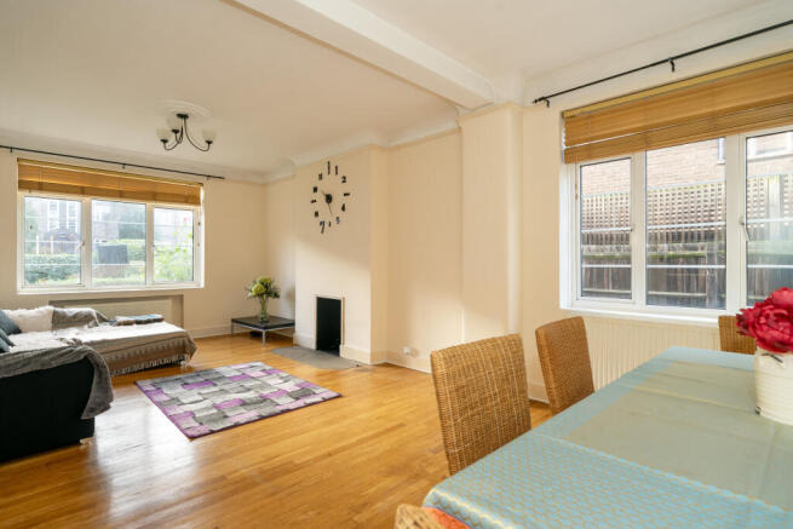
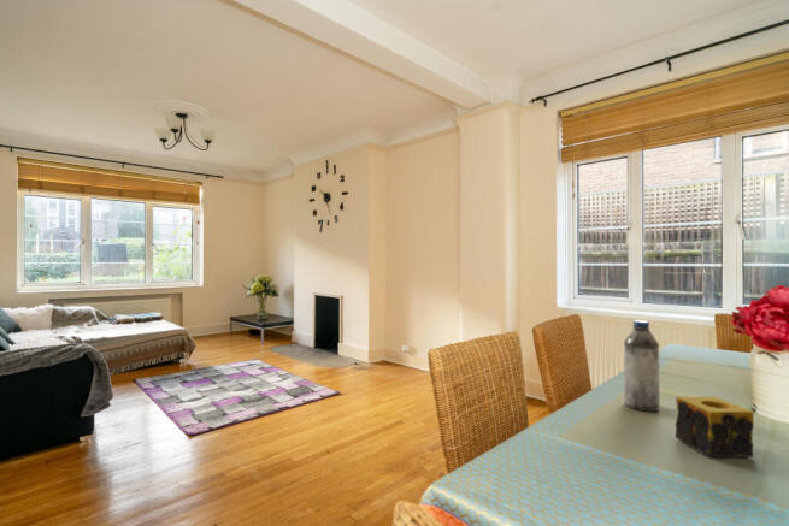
+ water bottle [623,319,661,413]
+ candle [675,396,755,459]
